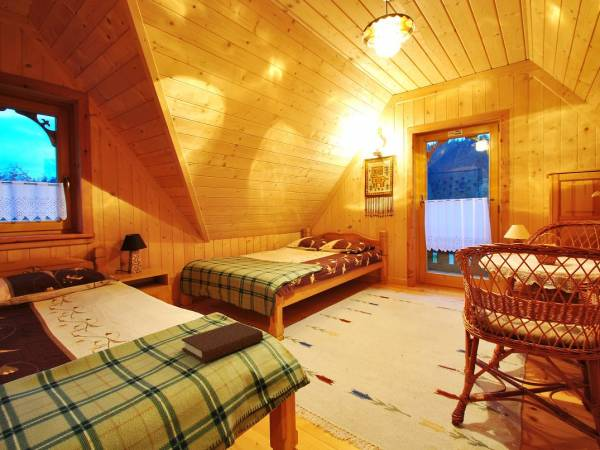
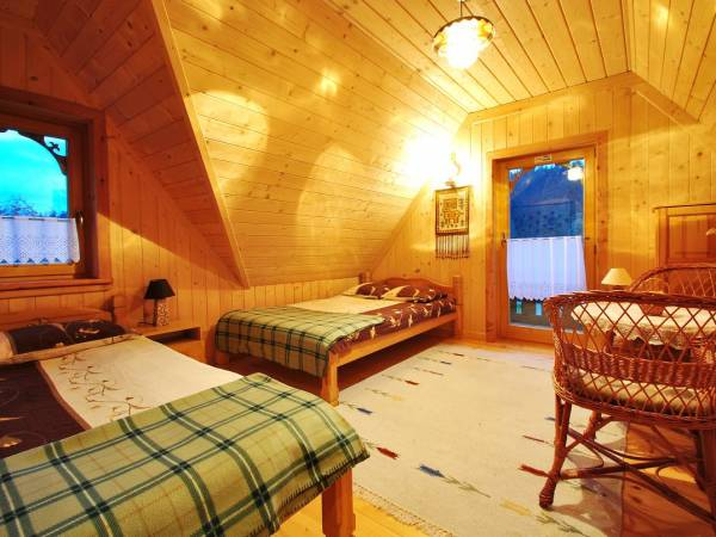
- book [180,321,264,364]
